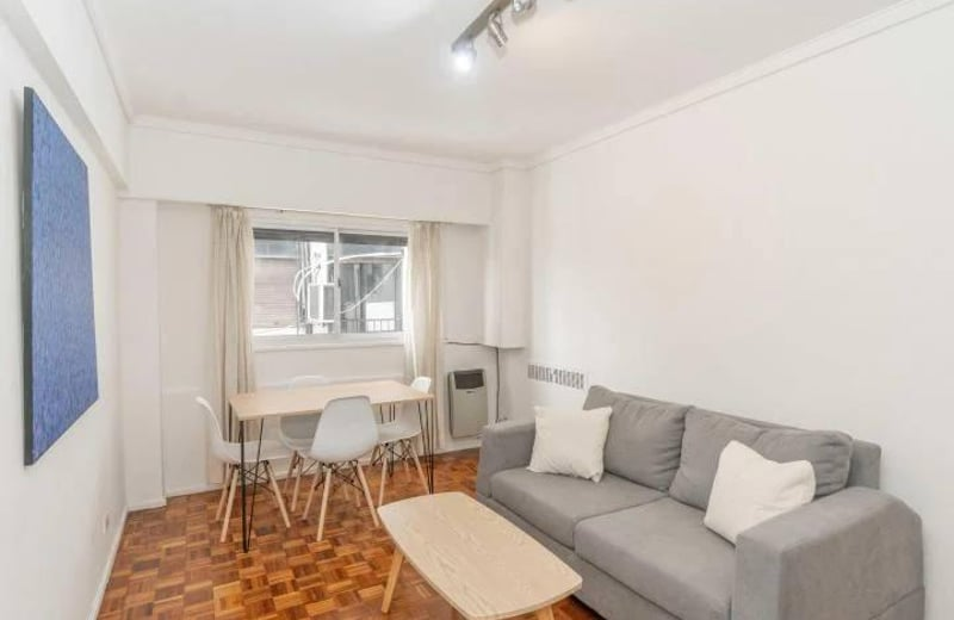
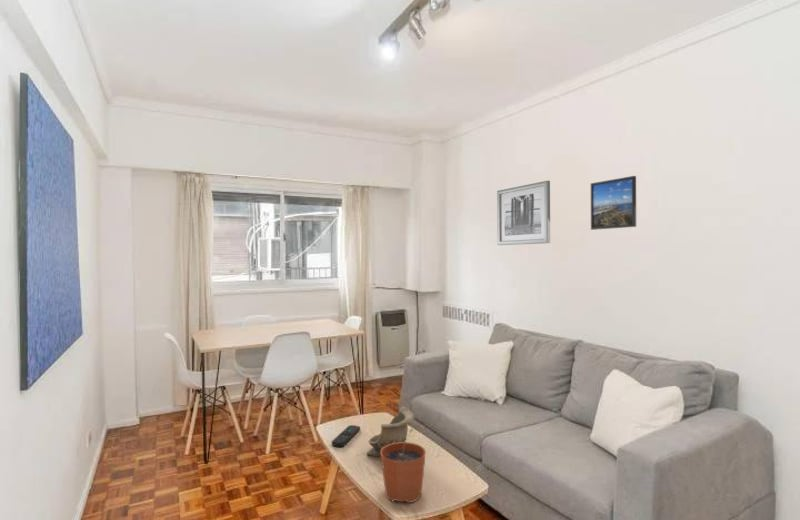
+ plant pot [380,427,427,504]
+ remote control [331,424,361,447]
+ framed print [590,175,637,231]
+ decorative bowl [366,406,415,458]
+ wall art [496,180,551,246]
